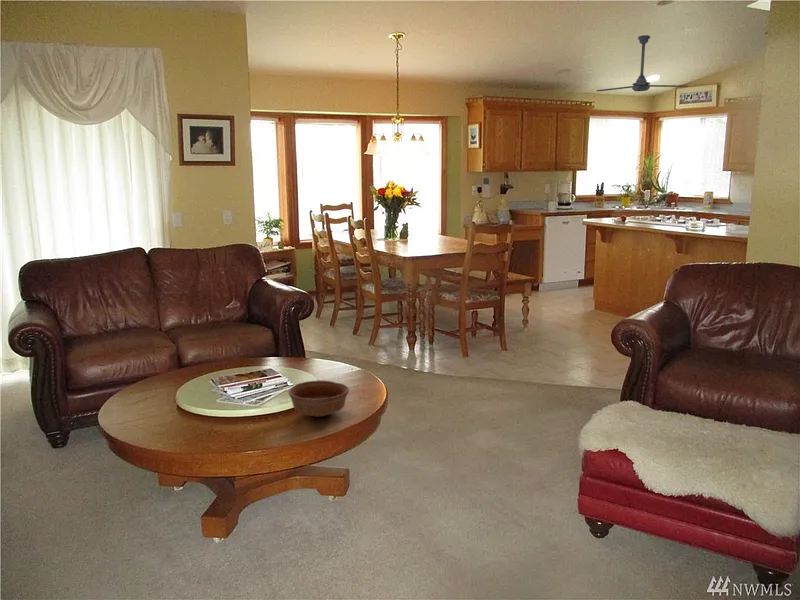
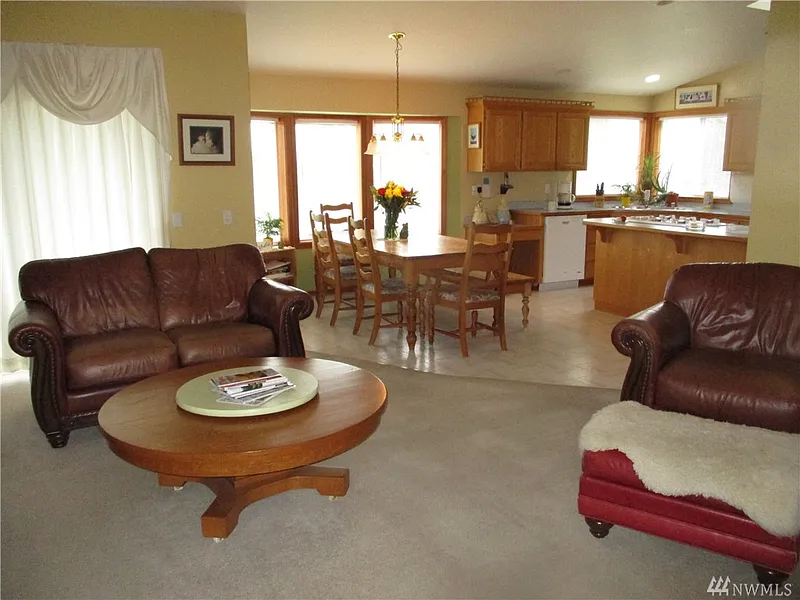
- ceiling fan [596,34,689,92]
- bowl [287,380,350,418]
